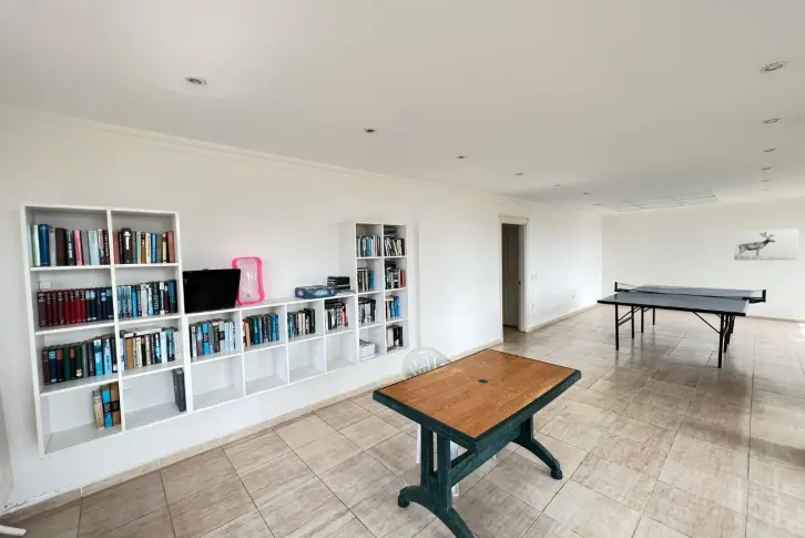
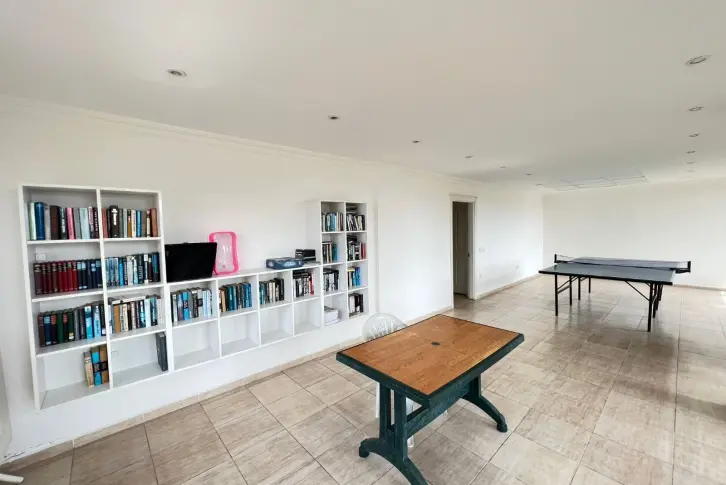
- wall art [733,227,799,262]
